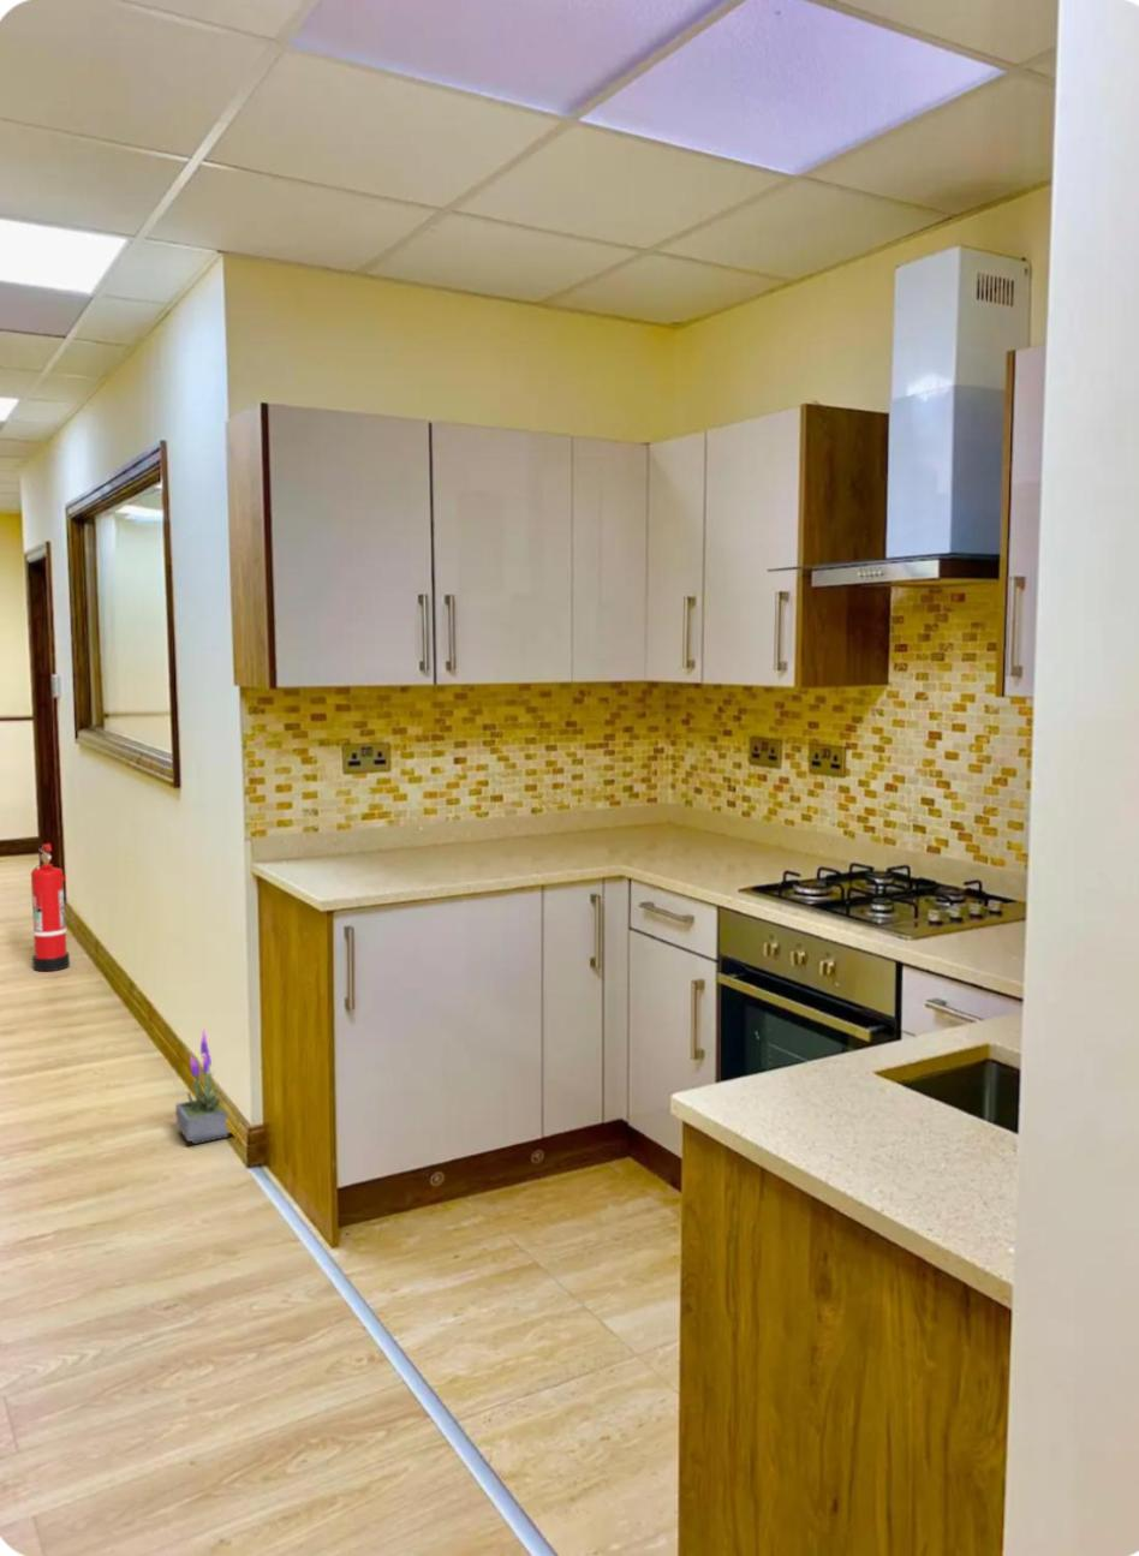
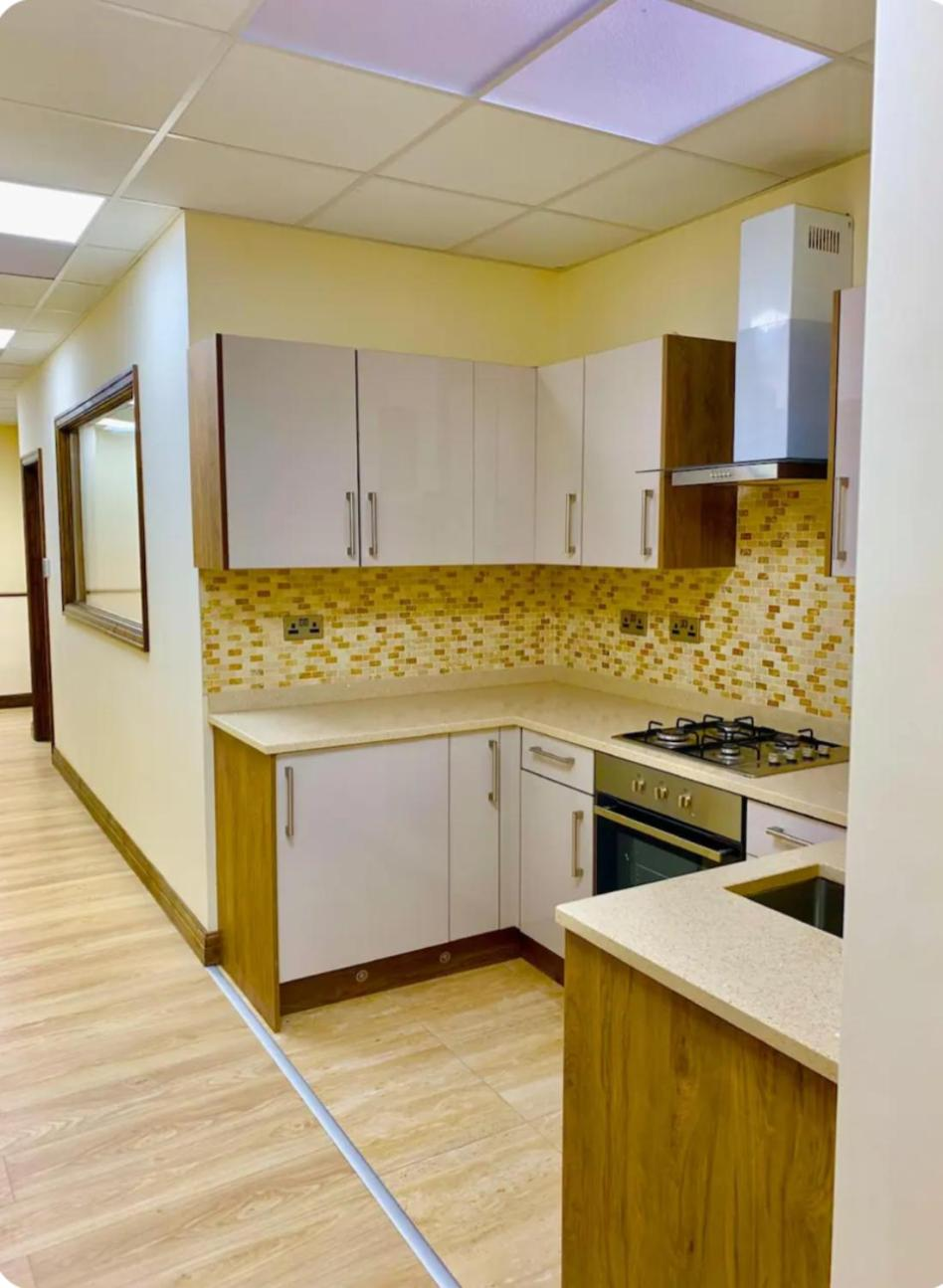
- fire extinguisher [30,842,71,972]
- potted plant [174,1027,231,1145]
